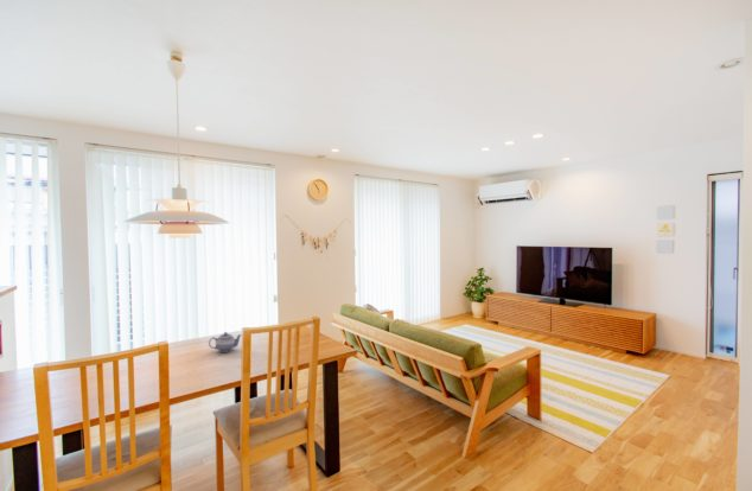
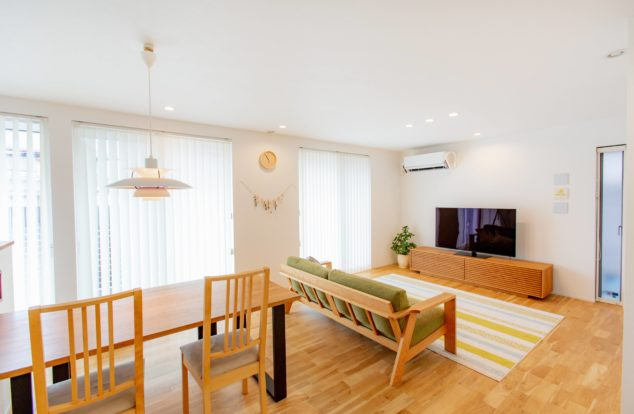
- teapot [208,331,243,353]
